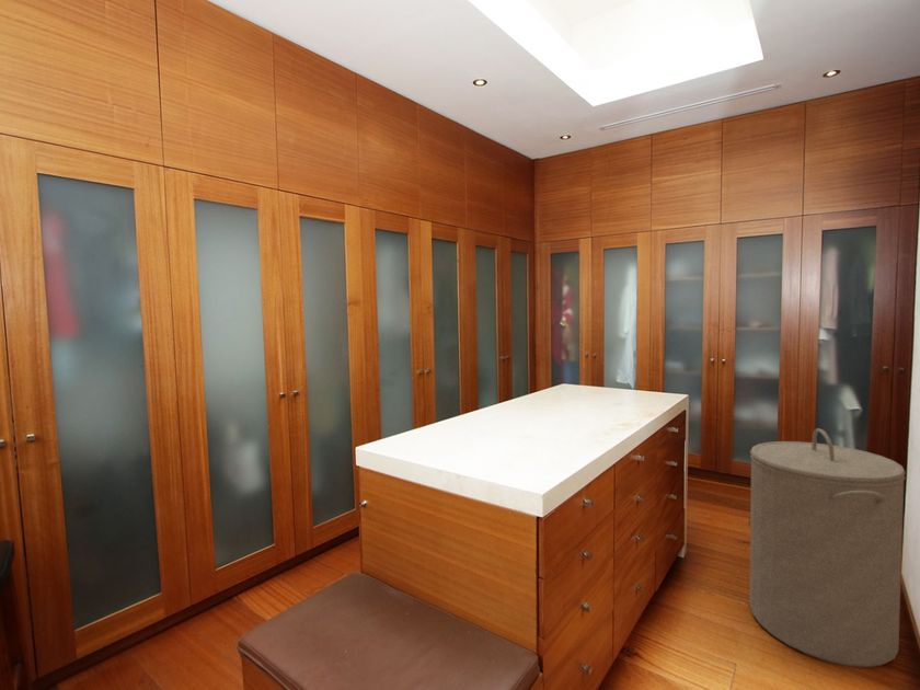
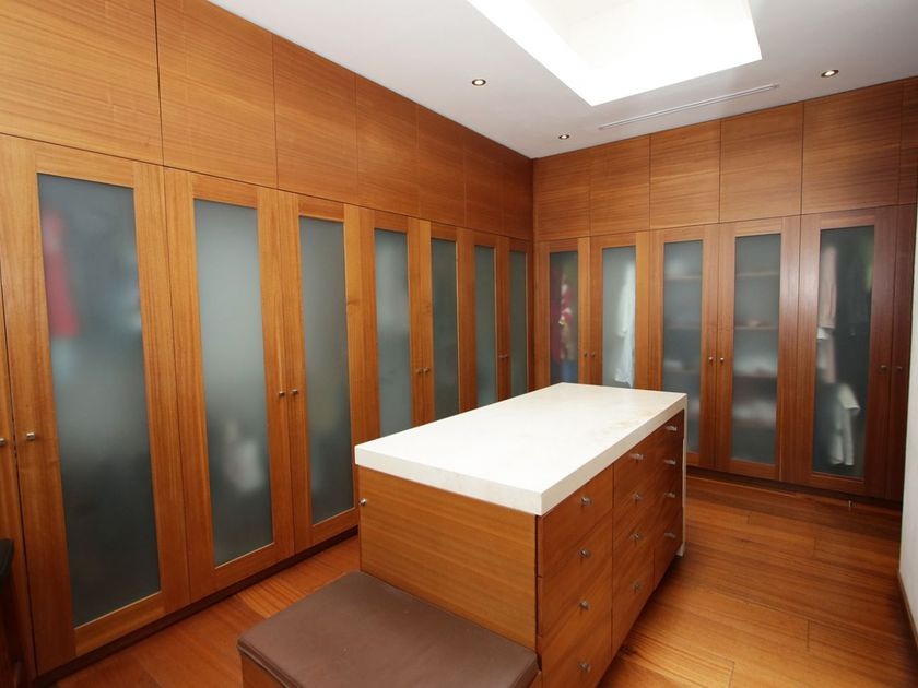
- laundry hamper [748,427,907,668]
